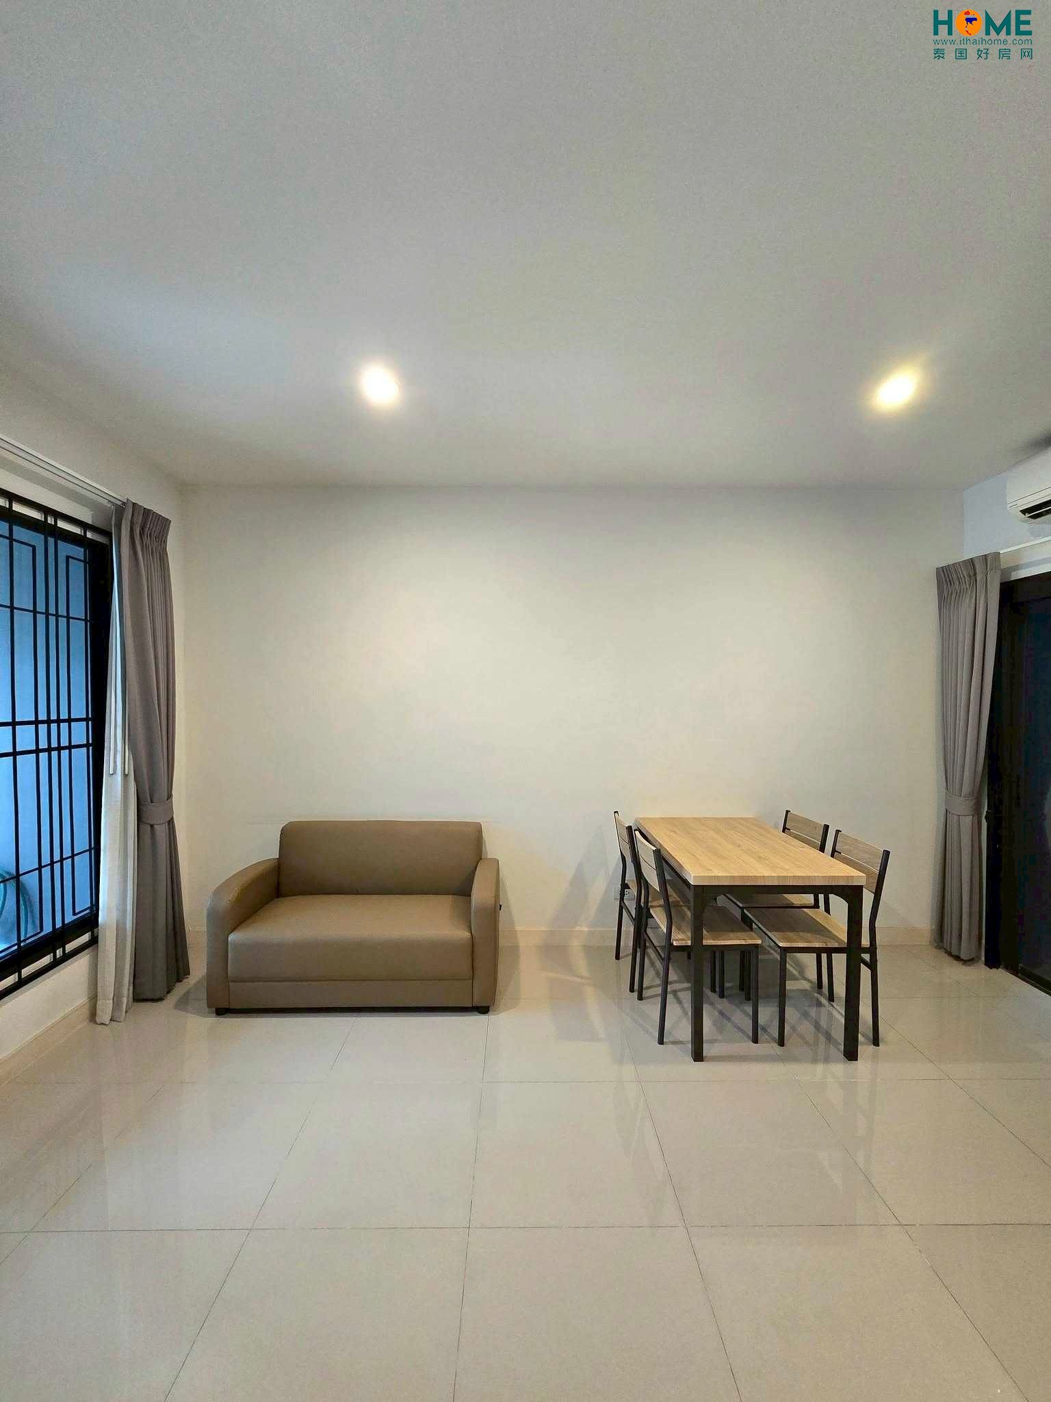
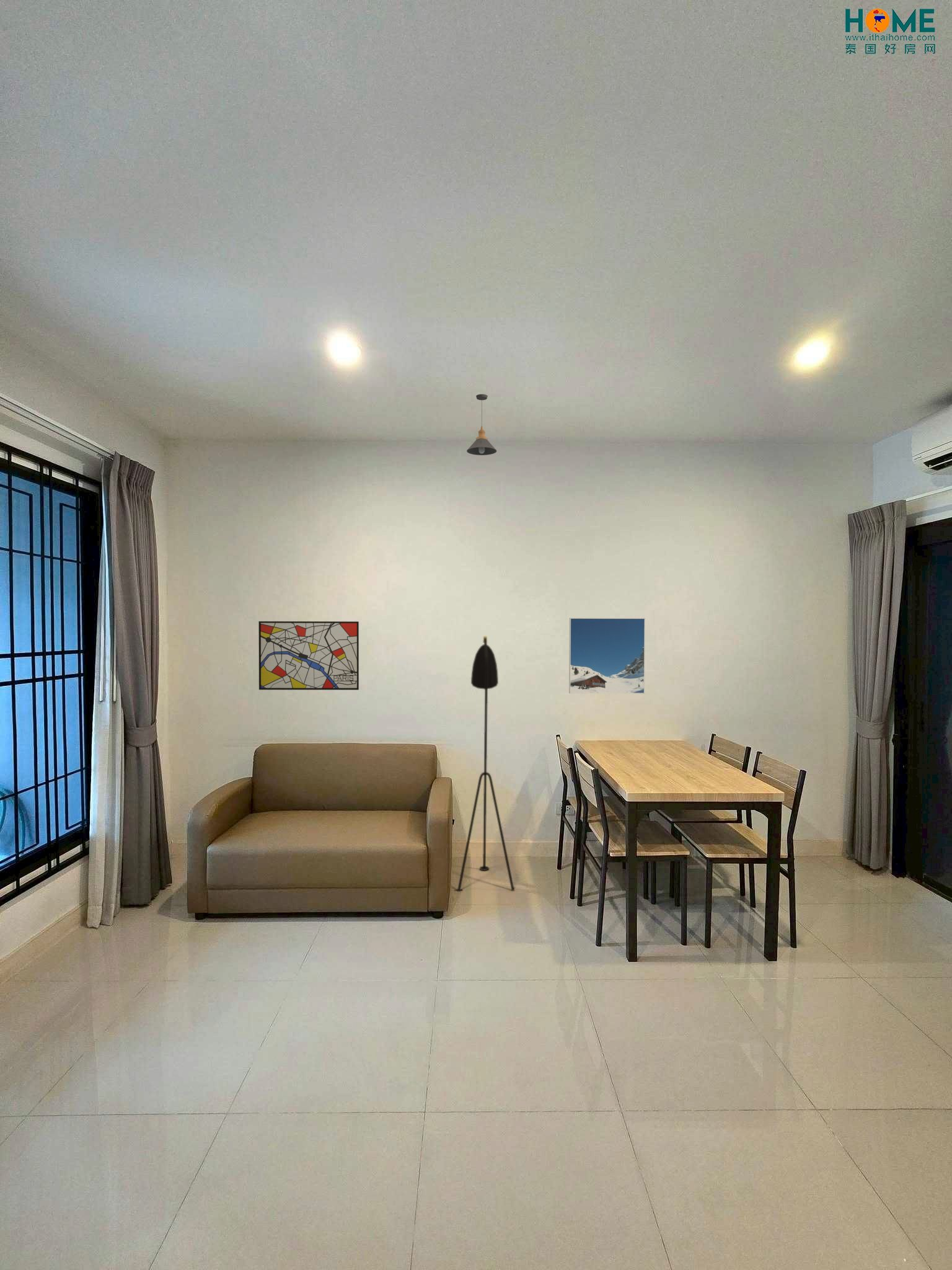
+ pendant light [466,394,497,456]
+ floor lamp [453,636,515,892]
+ wall art [258,621,359,691]
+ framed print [568,618,646,694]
